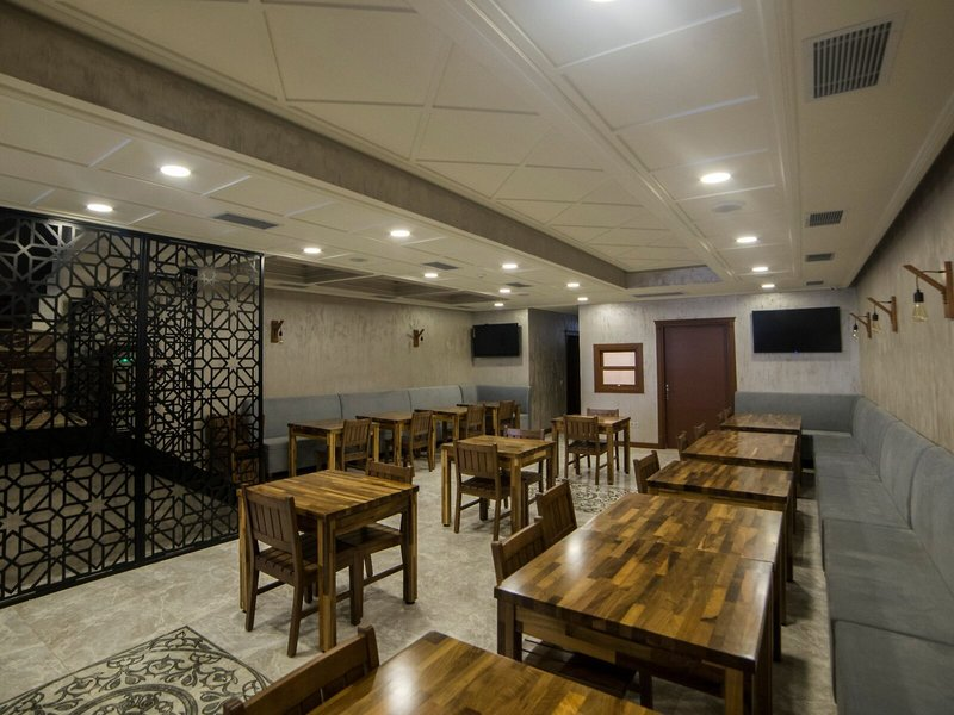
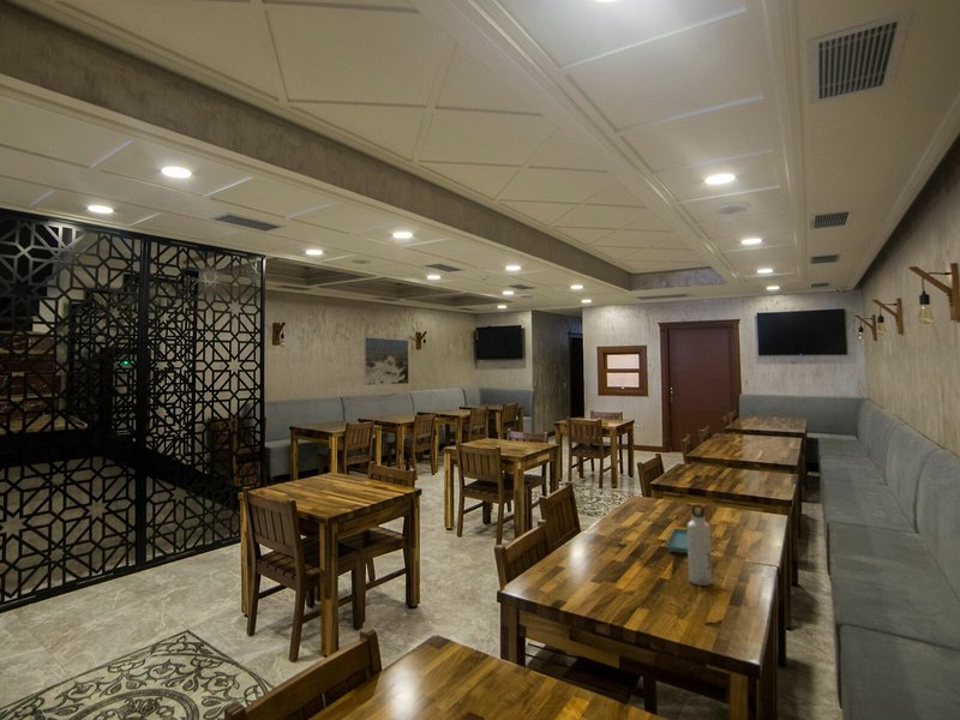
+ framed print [362,336,409,386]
+ water bottle [686,503,713,587]
+ saucer [665,527,688,554]
